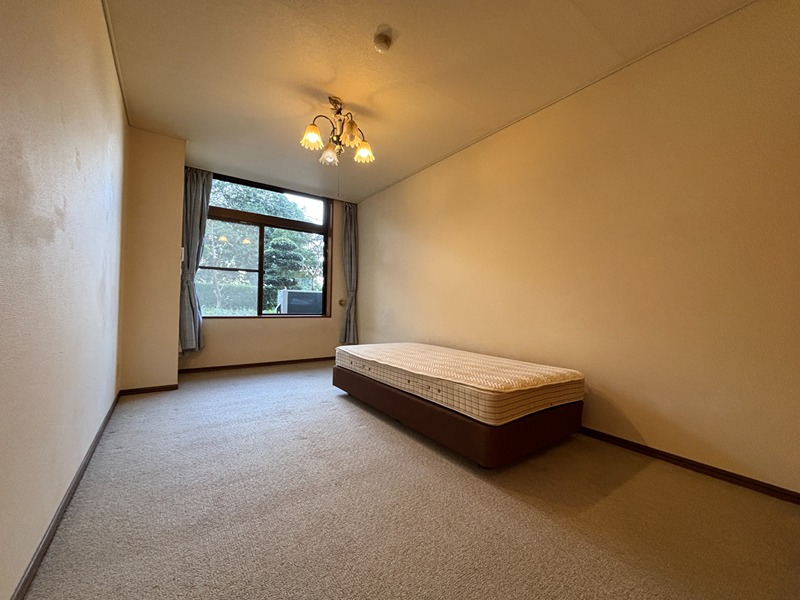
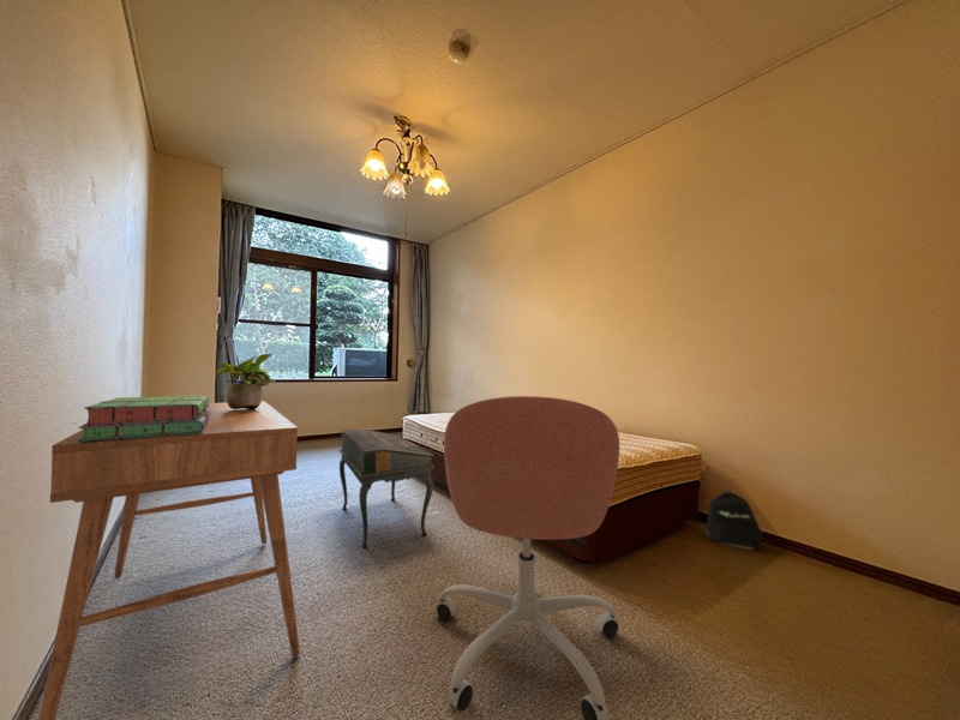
+ stack of books [77,395,210,442]
+ writing desk [337,428,436,550]
+ office chair [434,395,620,720]
+ potted plant [215,353,278,409]
+ desk [37,401,301,720]
+ backpack [702,488,763,551]
